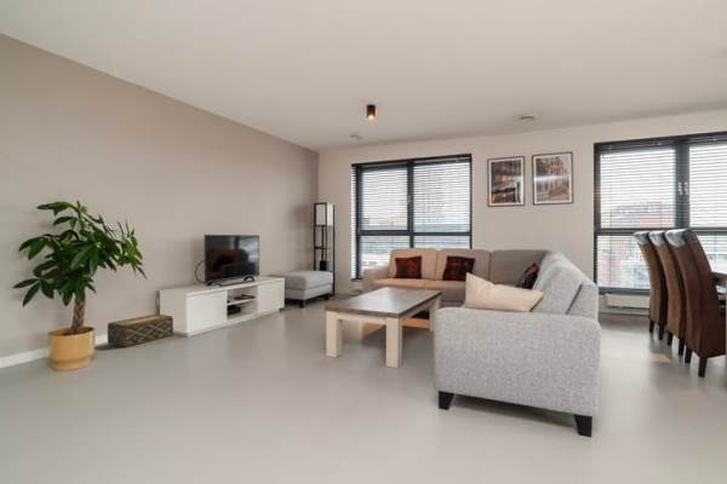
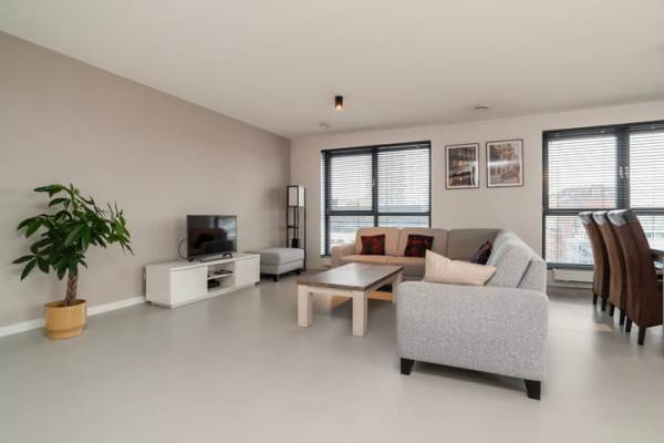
- woven basket [107,313,174,348]
